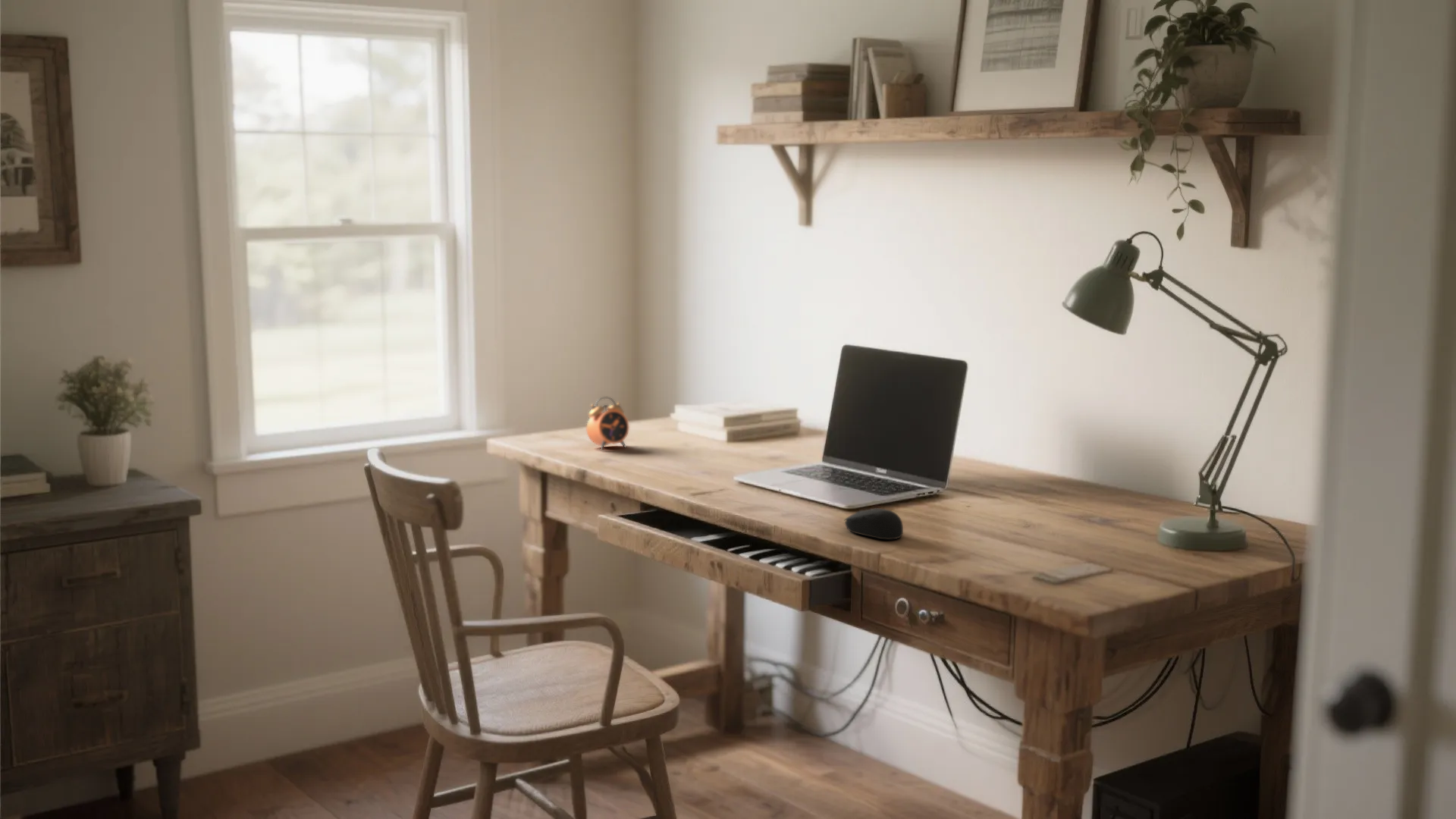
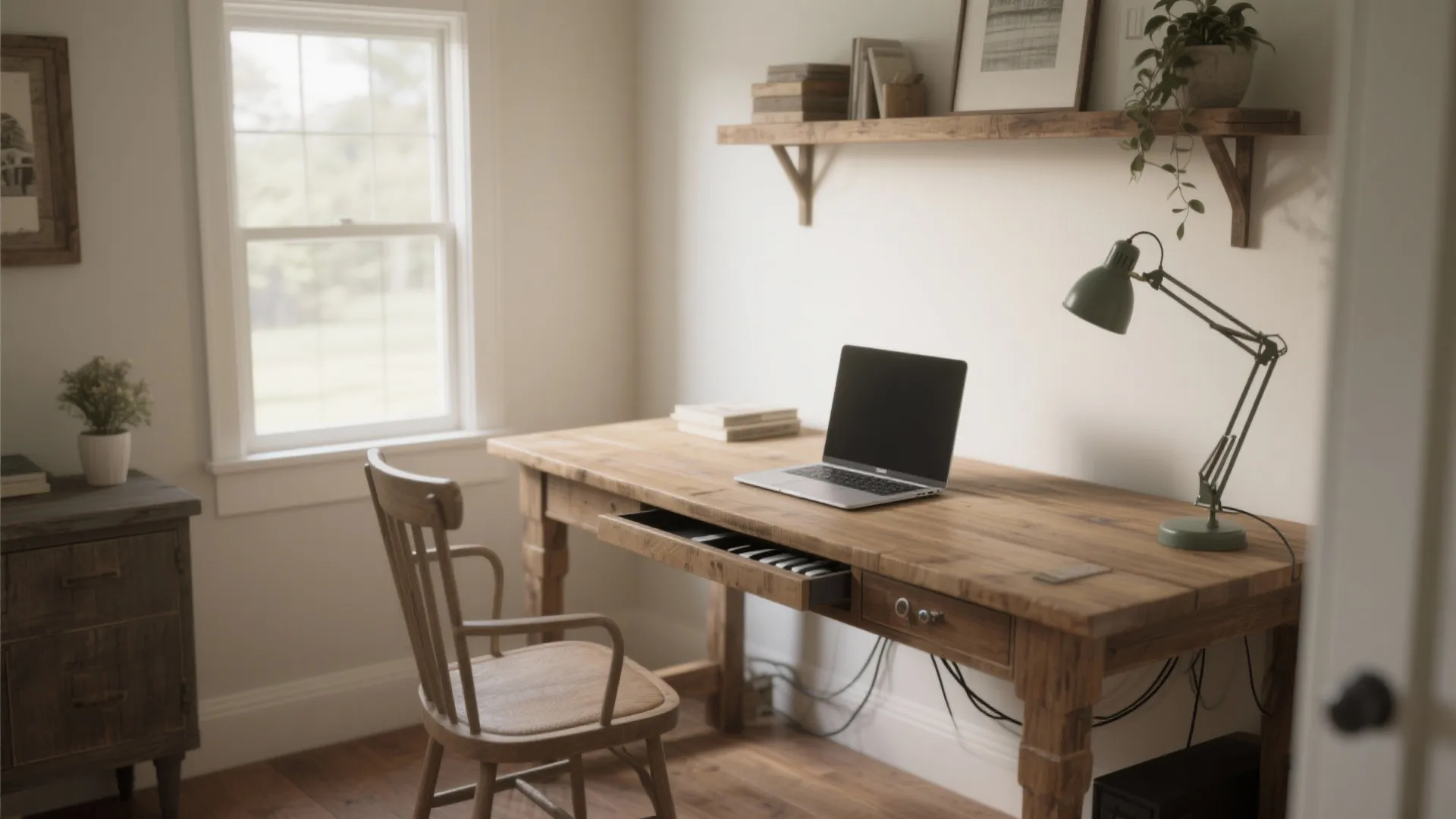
- alarm clock [585,397,630,450]
- computer mouse [843,507,904,541]
